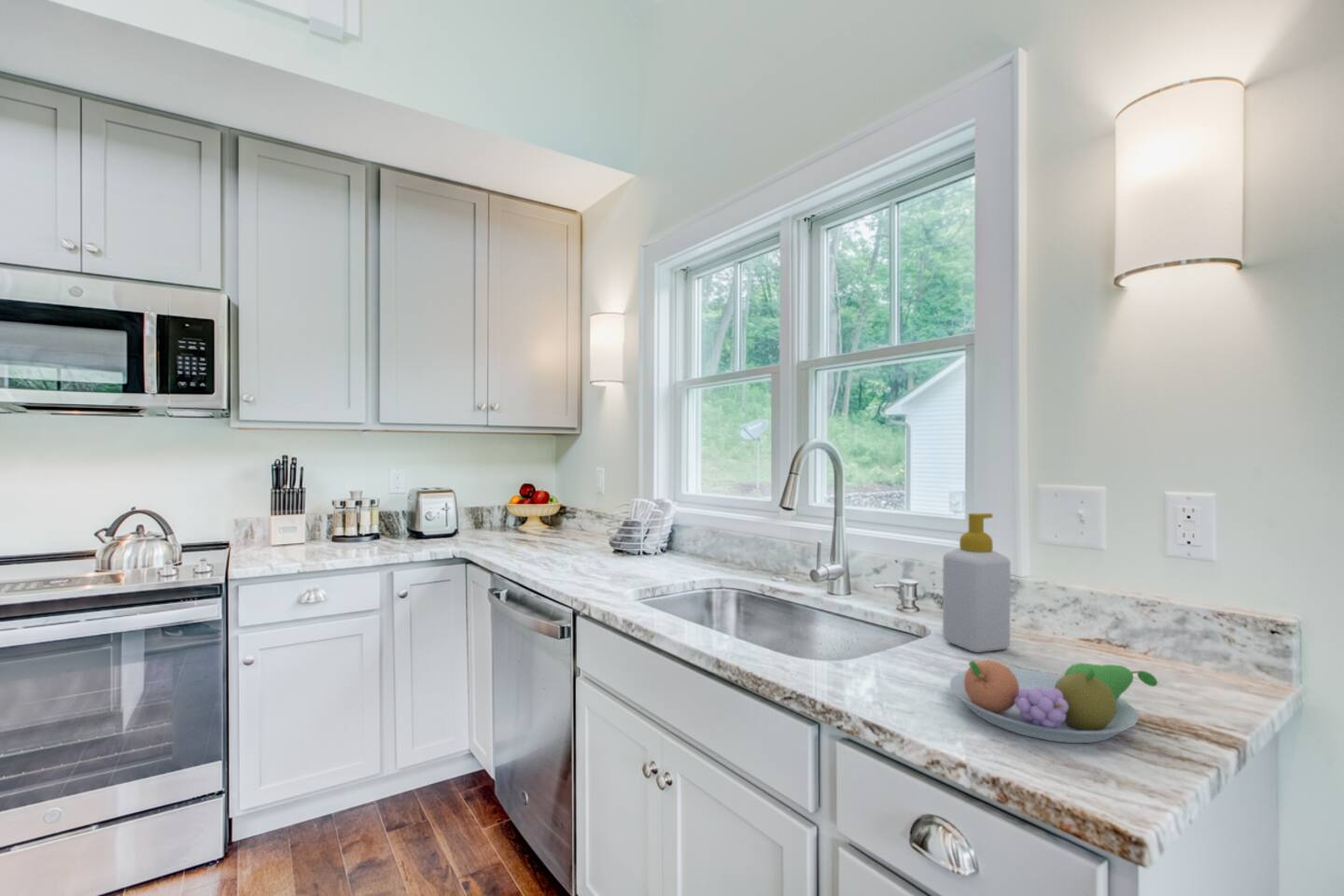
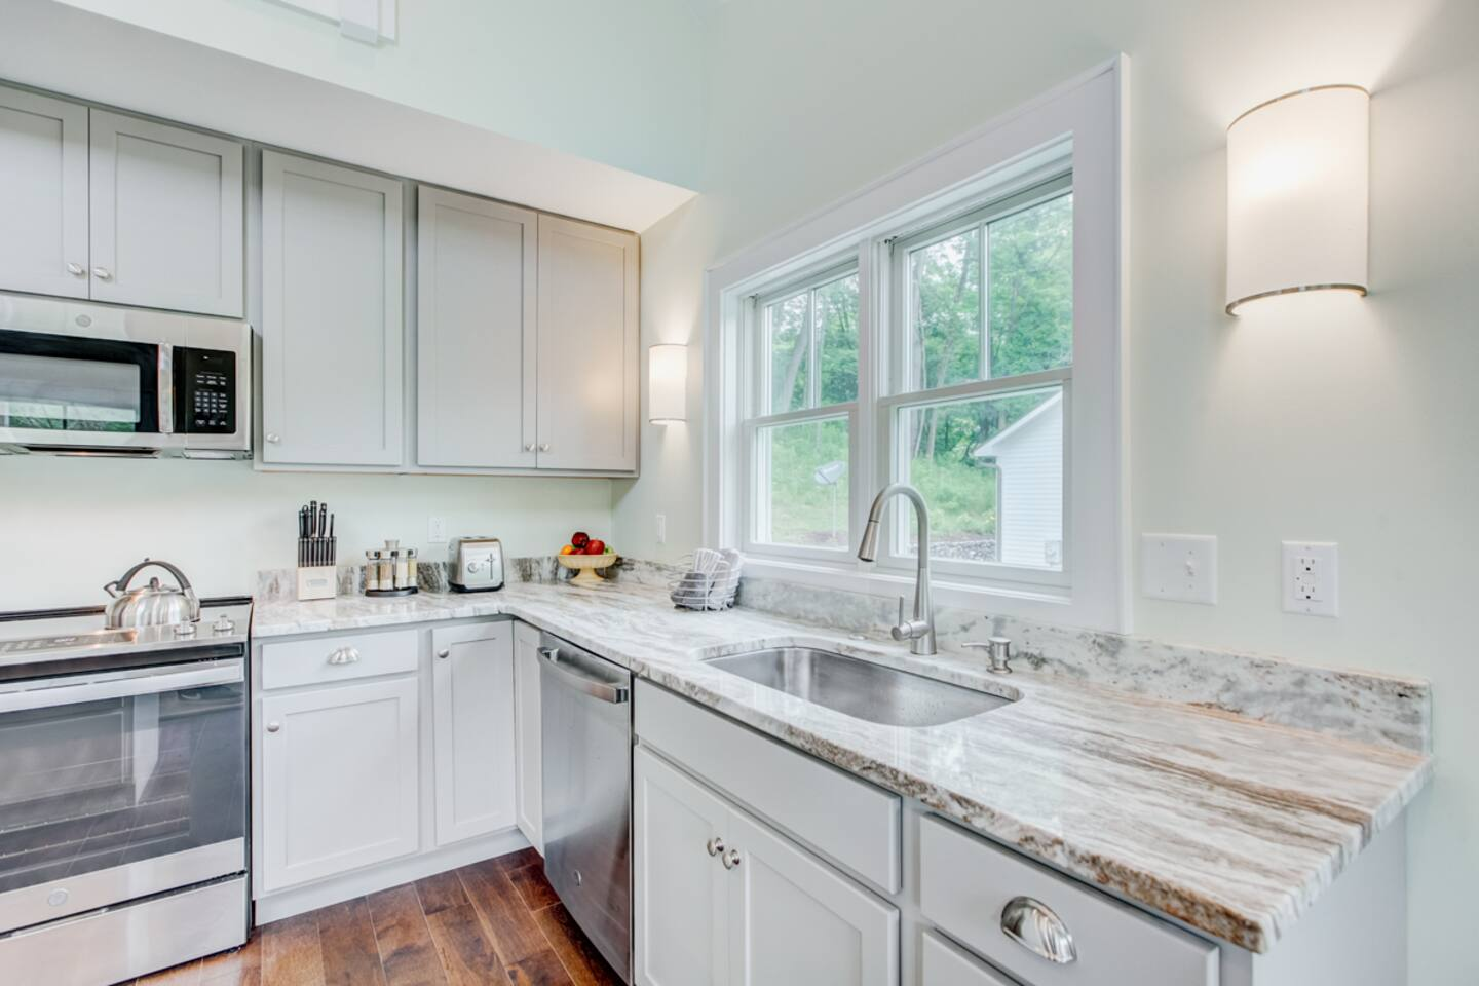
- soap bottle [942,512,1011,653]
- fruit bowl [948,659,1158,744]
